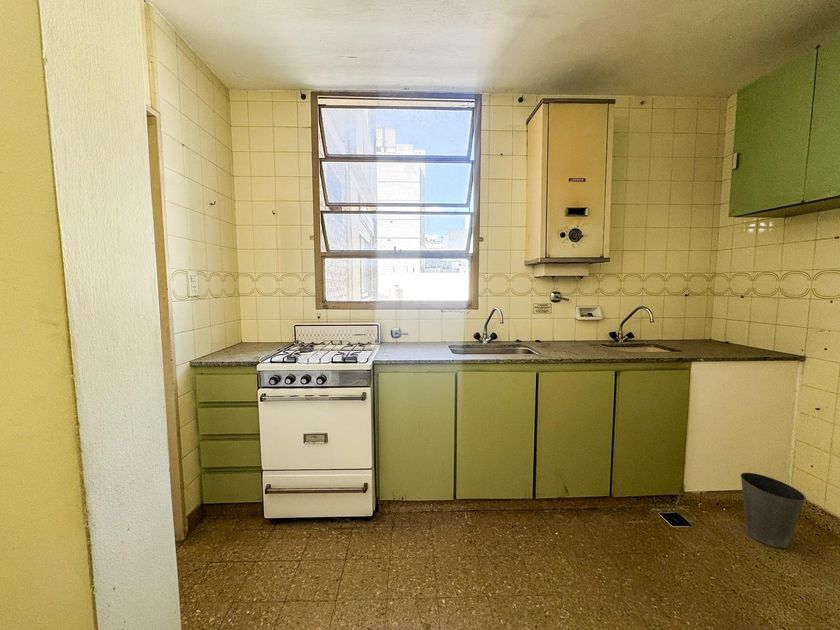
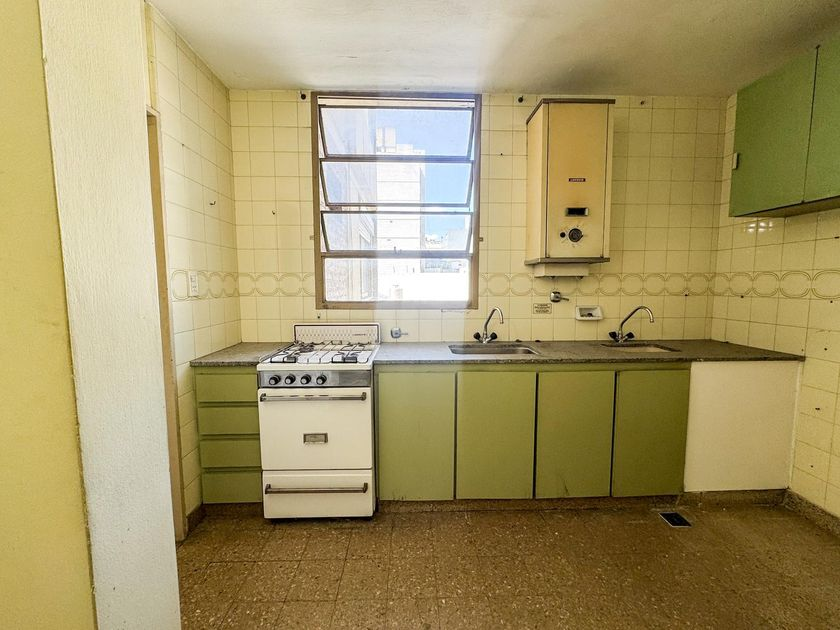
- waste basket [740,472,807,549]
